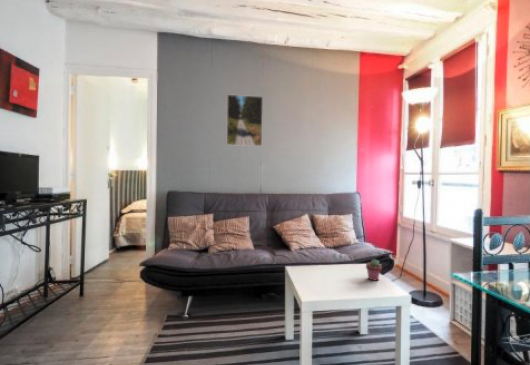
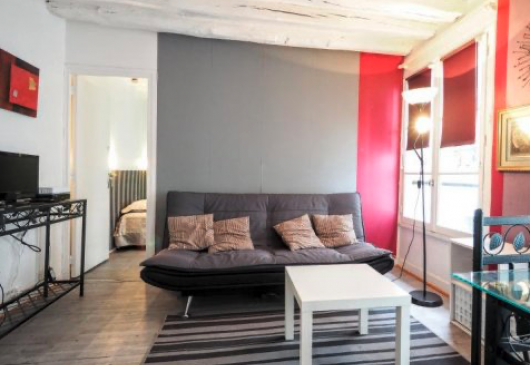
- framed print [226,93,264,147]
- potted succulent [365,258,383,282]
